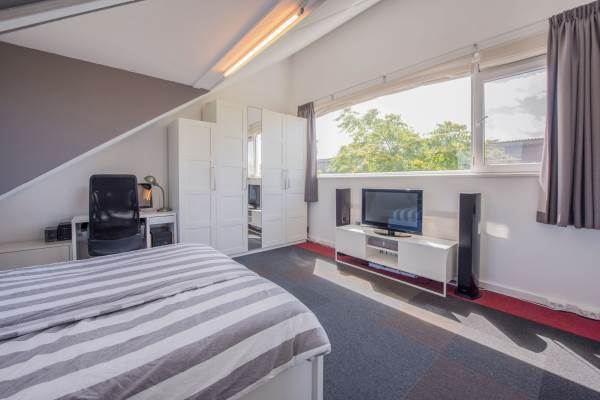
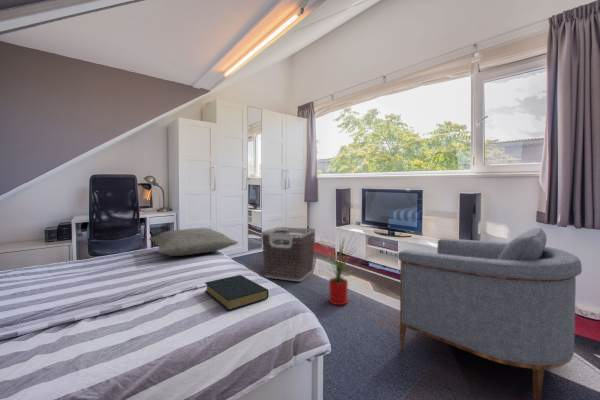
+ house plant [316,231,369,306]
+ pillow [148,227,239,257]
+ armchair [397,227,583,400]
+ hardback book [204,274,270,312]
+ clothes hamper [260,226,317,282]
